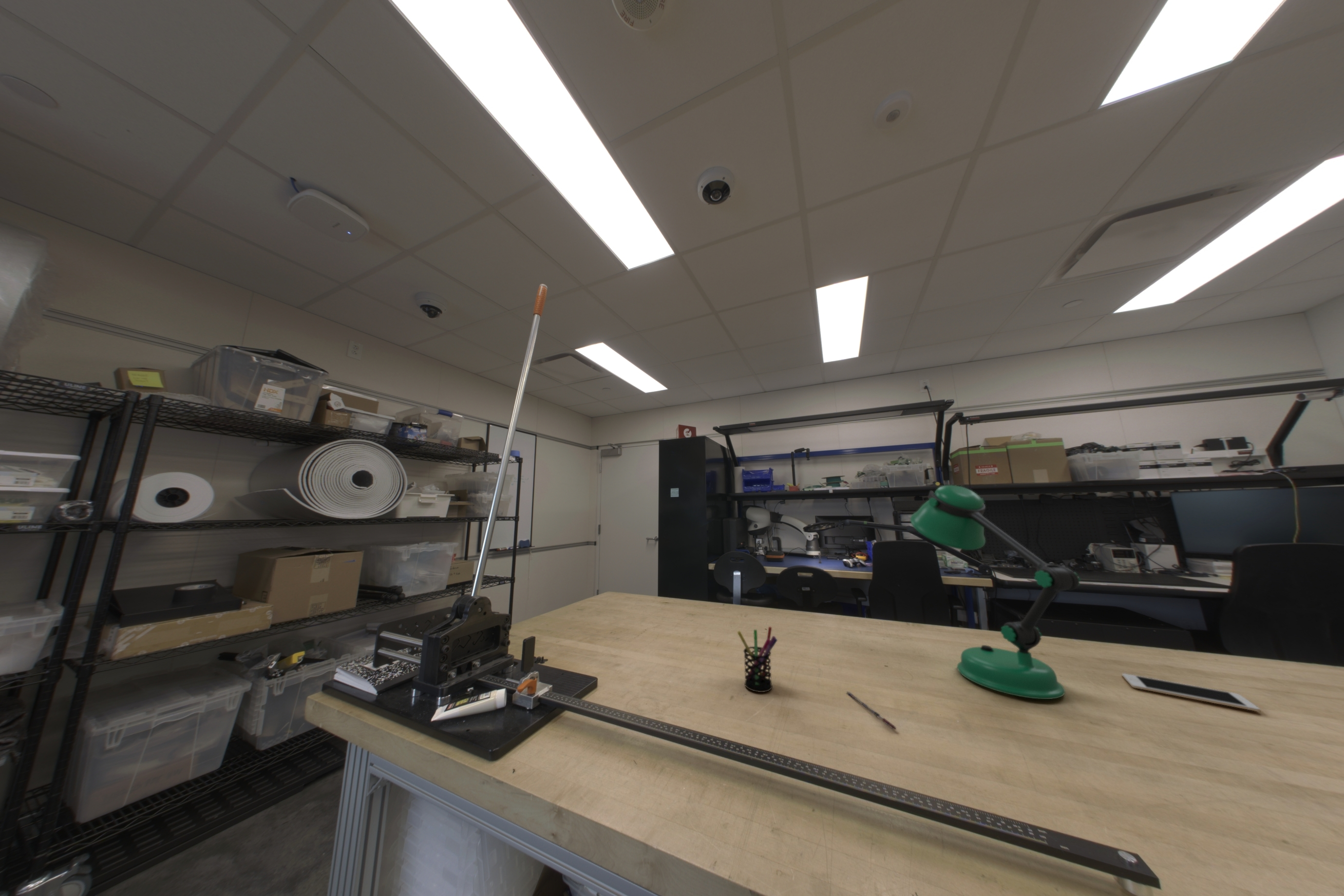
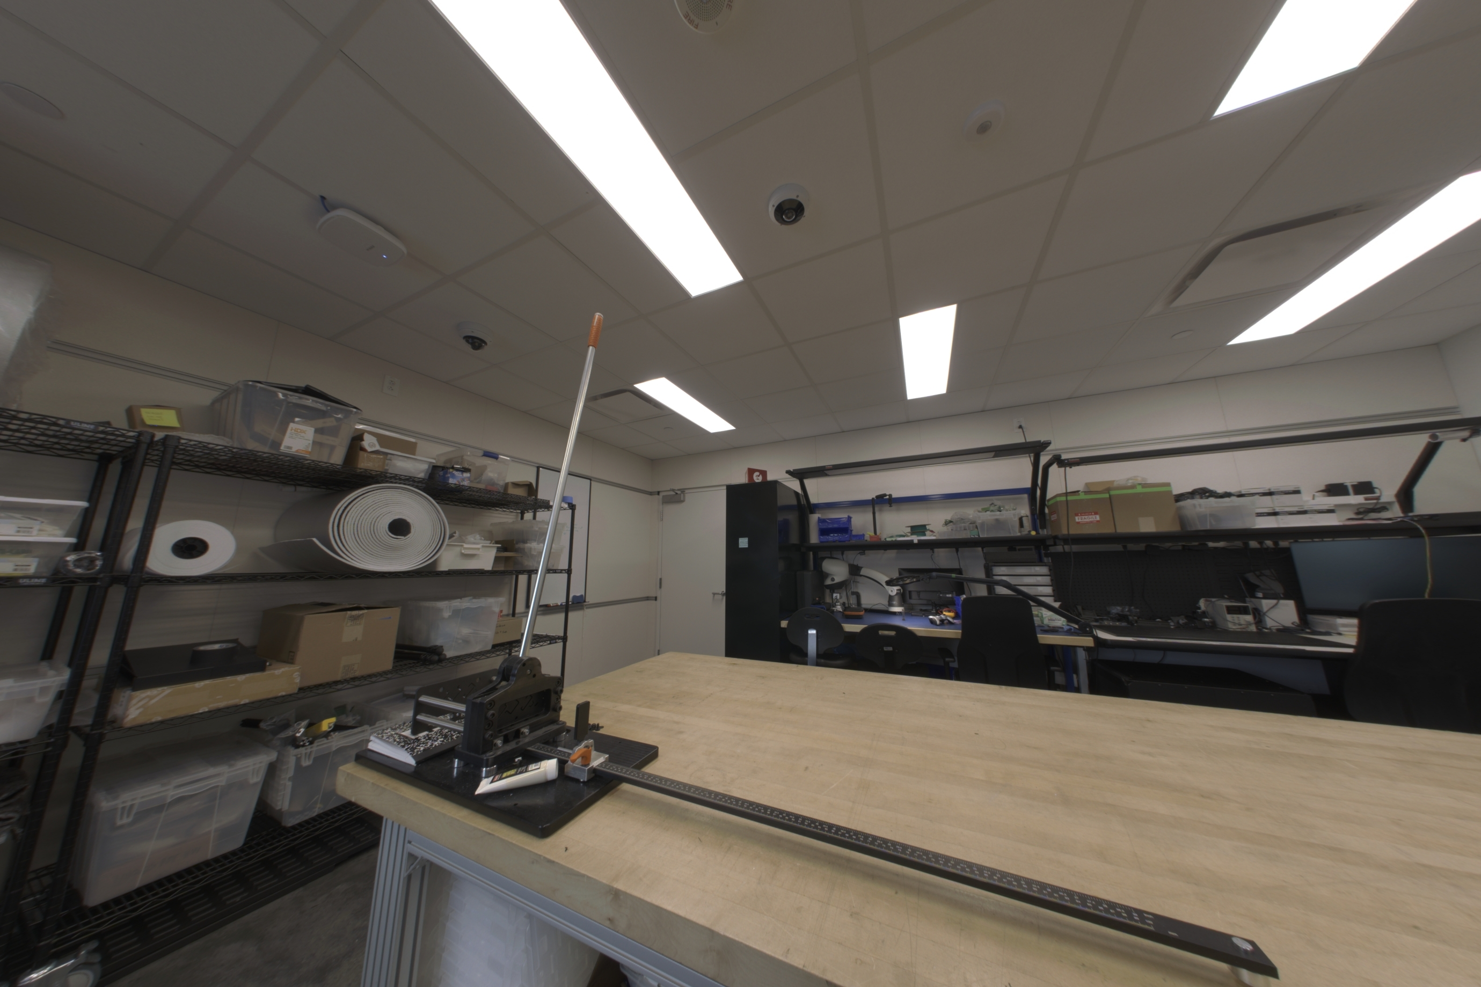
- pen [846,691,897,730]
- desk lamp [910,485,1081,700]
- pen holder [737,626,778,693]
- cell phone [1121,673,1261,712]
